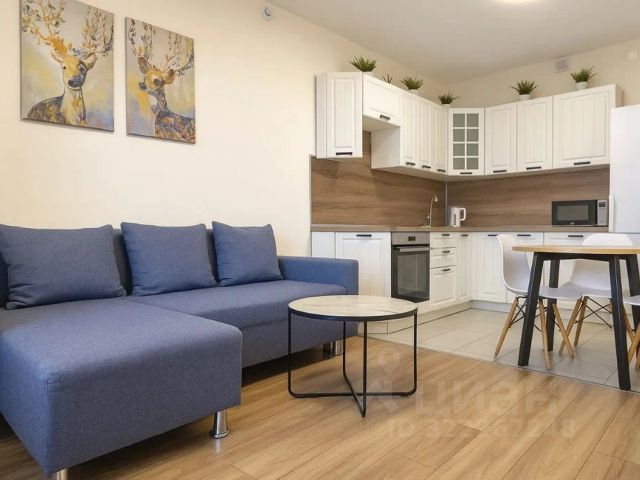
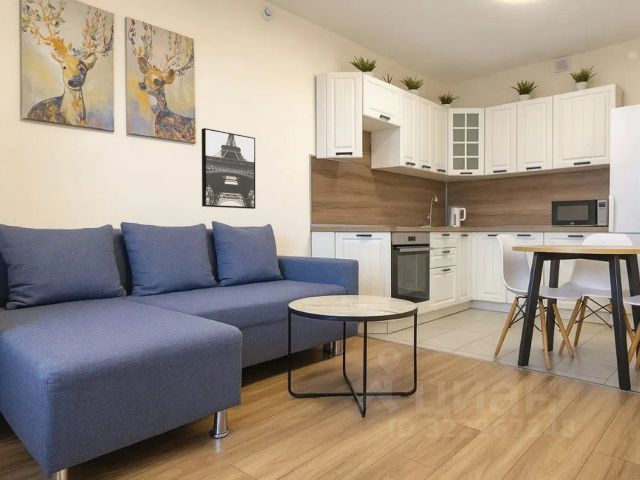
+ wall art [201,127,256,210]
